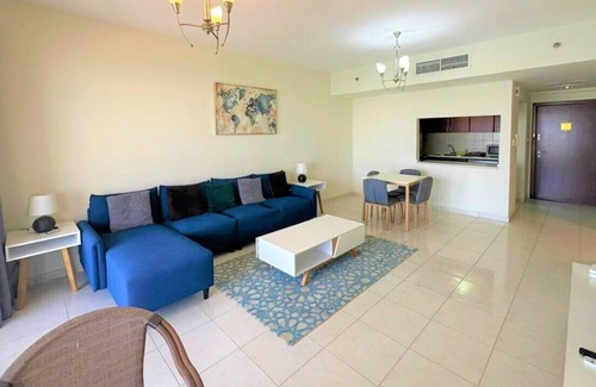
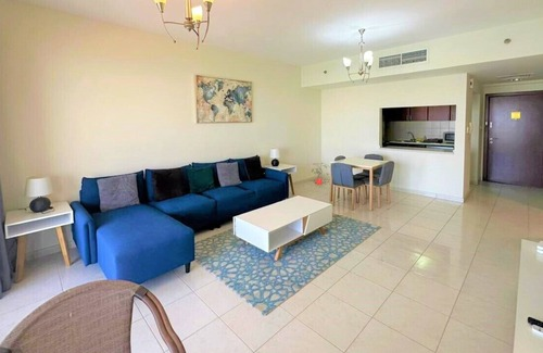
+ potted plant [308,162,331,186]
